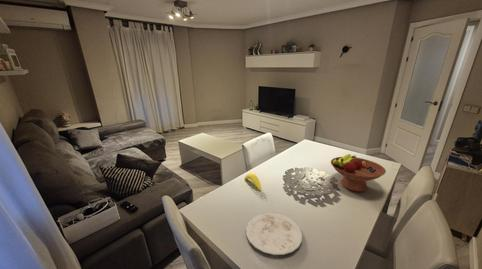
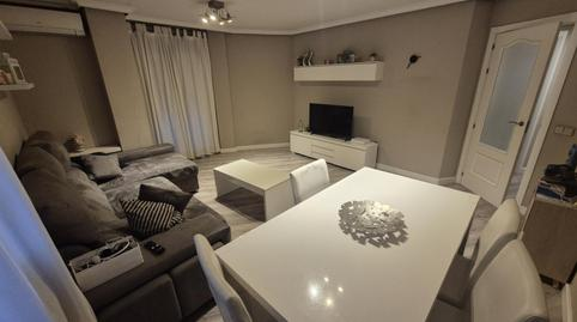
- plate [245,212,303,256]
- fruit bowl [330,153,387,193]
- banana [244,172,262,191]
